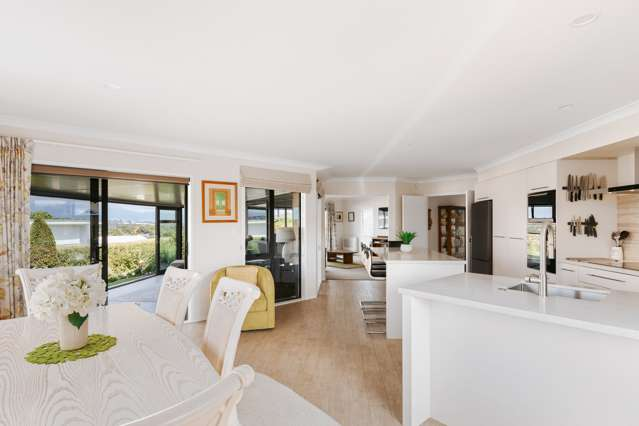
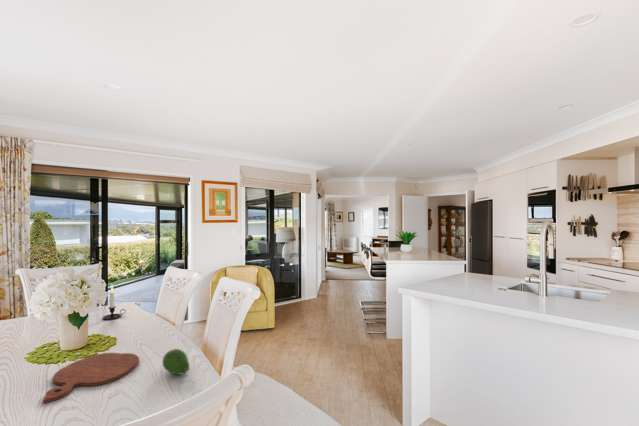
+ cutting board [42,352,140,404]
+ fruit [162,348,190,376]
+ candle [102,284,127,320]
